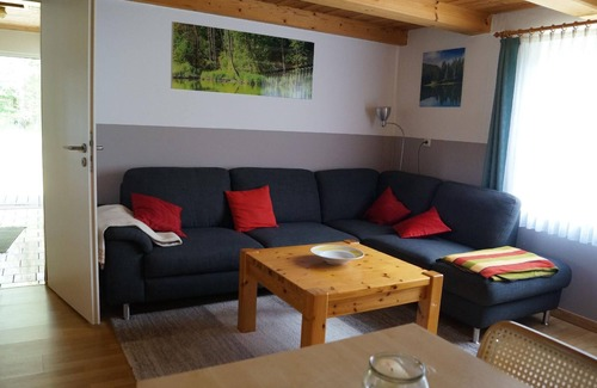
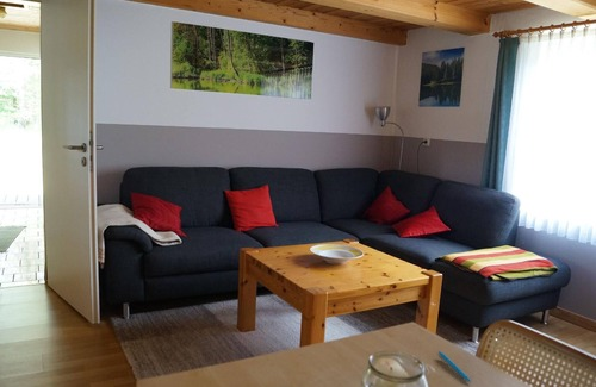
+ pen [437,350,472,383]
